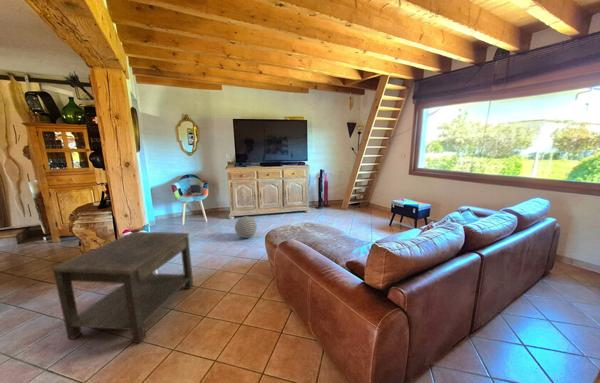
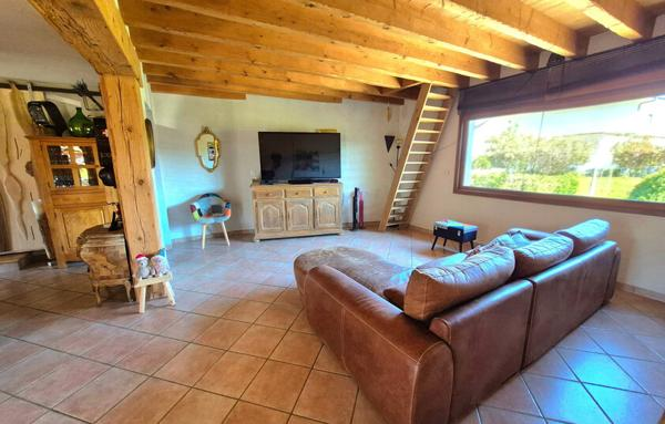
- side table [51,231,194,344]
- decorative ball [234,216,258,239]
